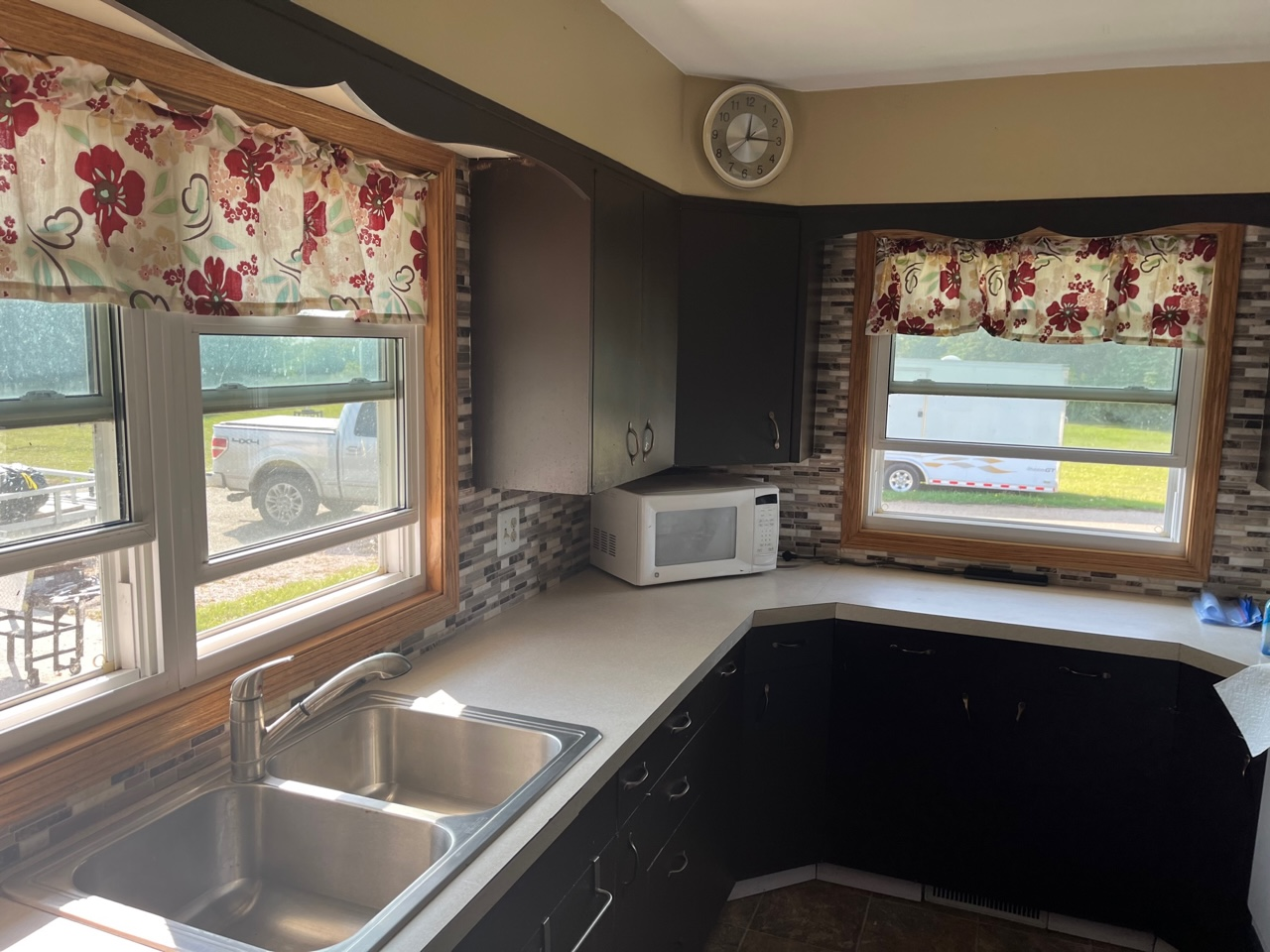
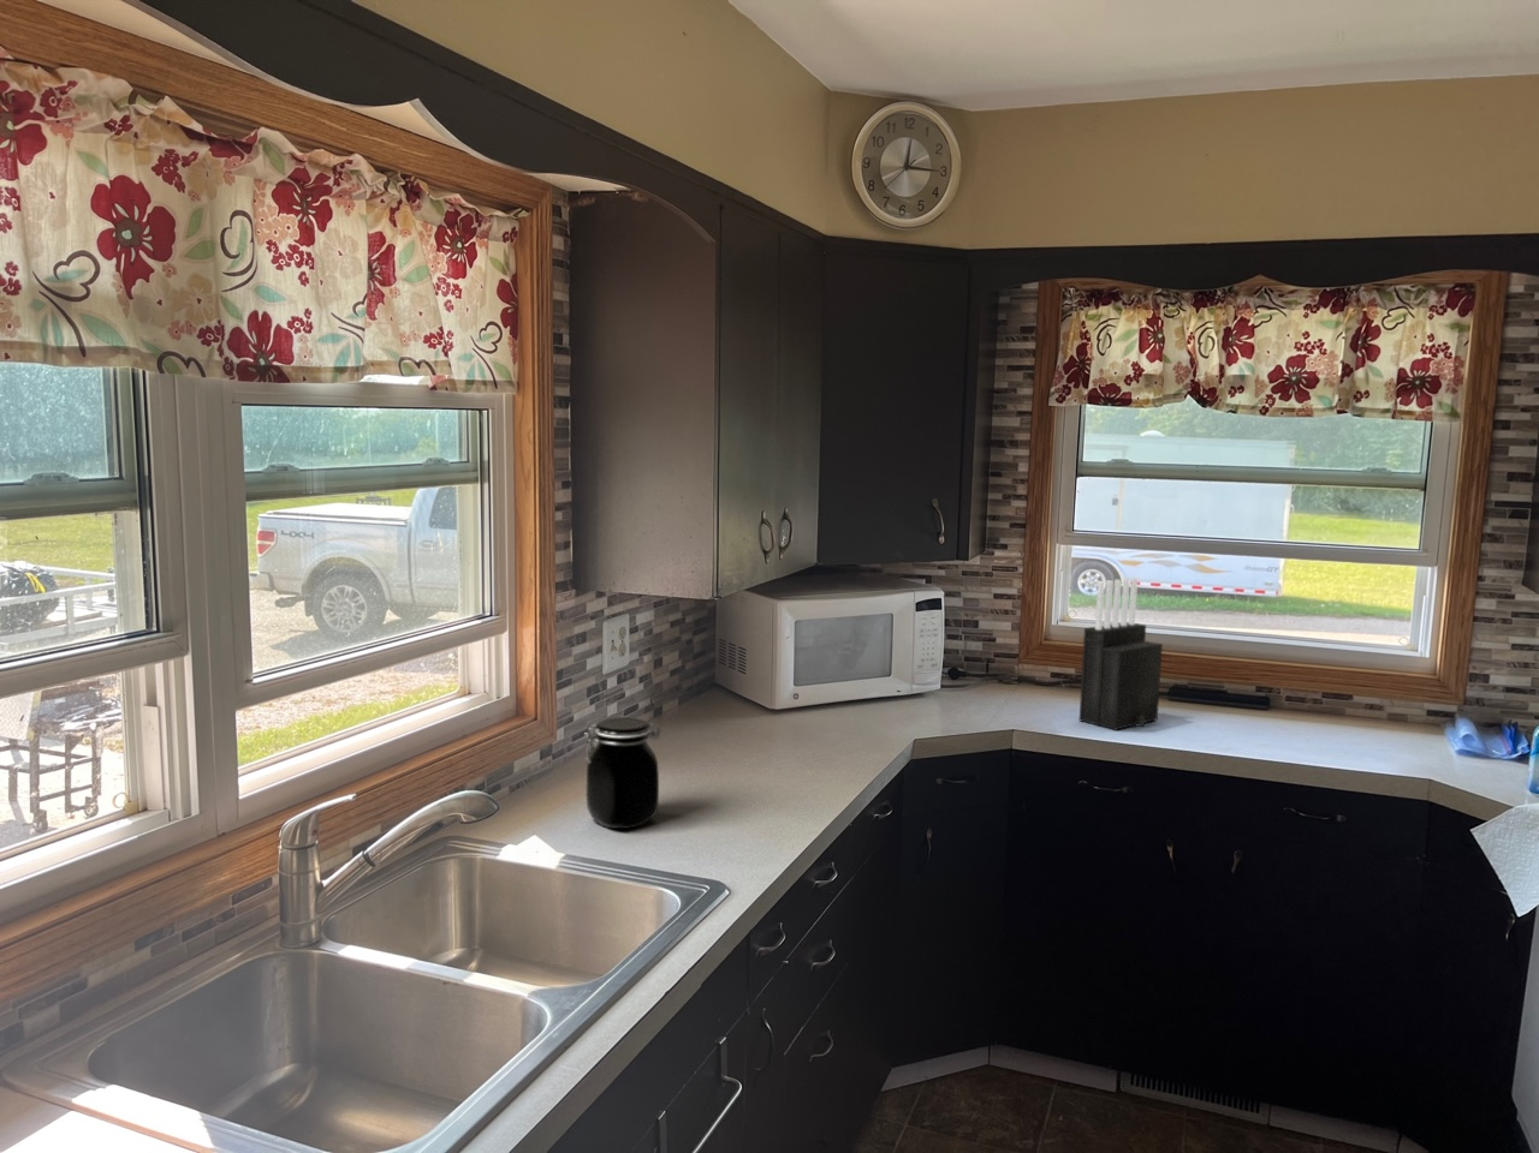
+ knife block [1079,576,1163,732]
+ jar [583,716,663,830]
